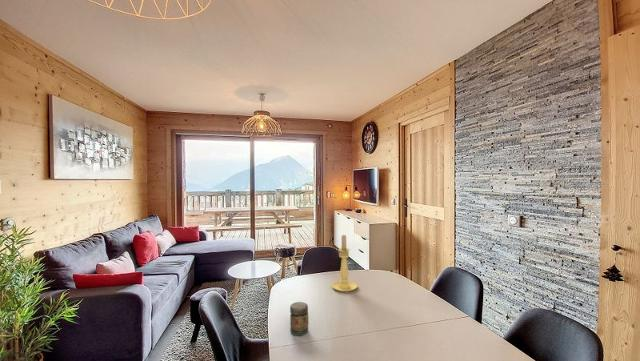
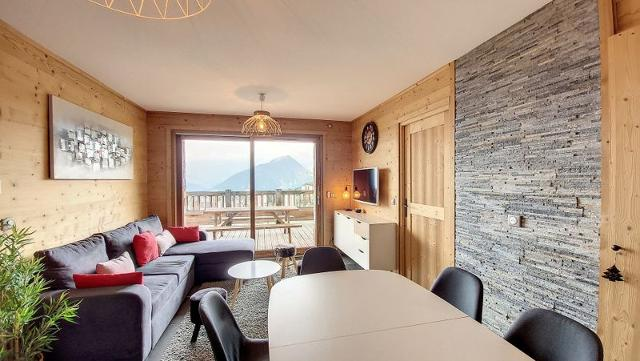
- jar [289,301,309,337]
- candle holder [331,233,358,293]
